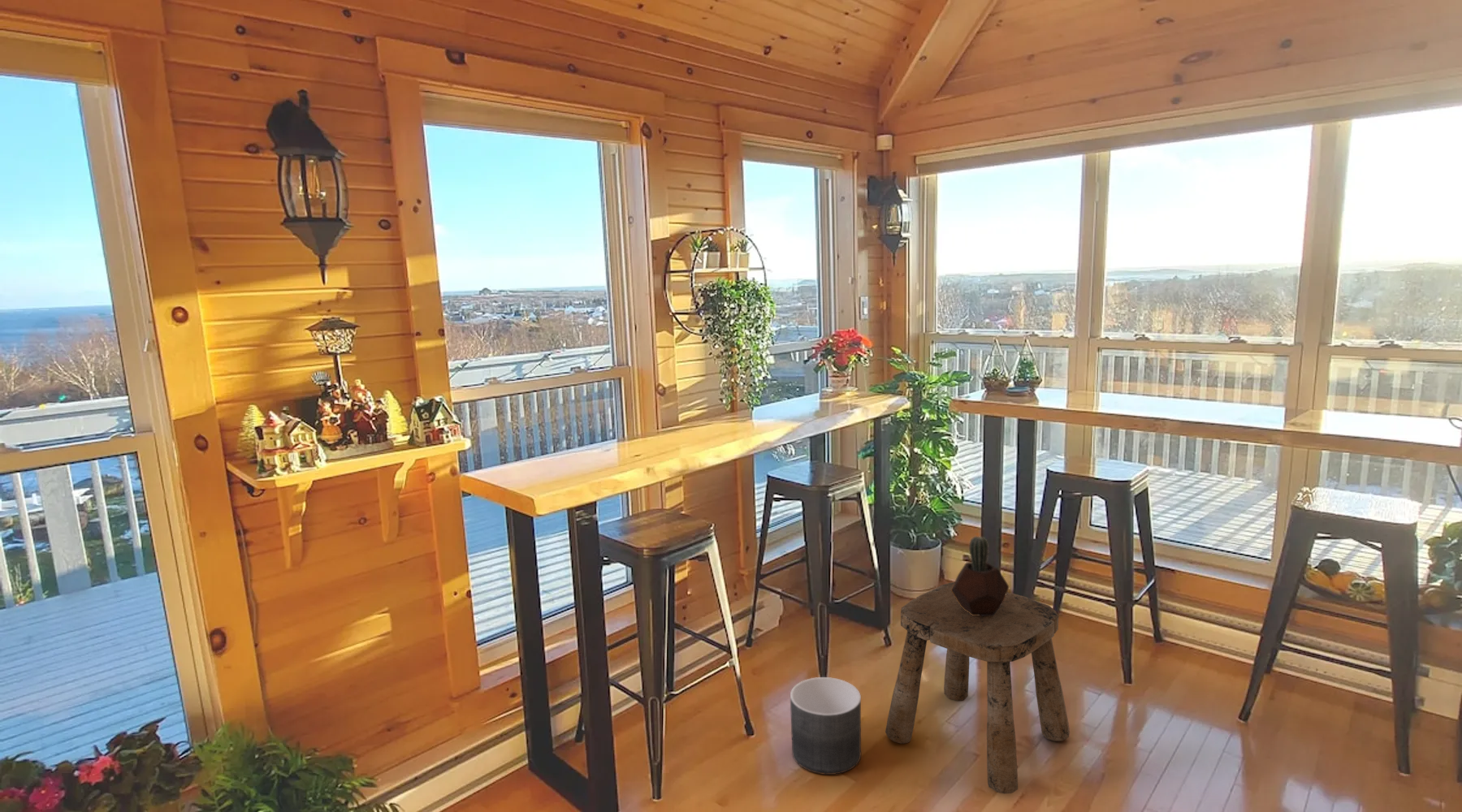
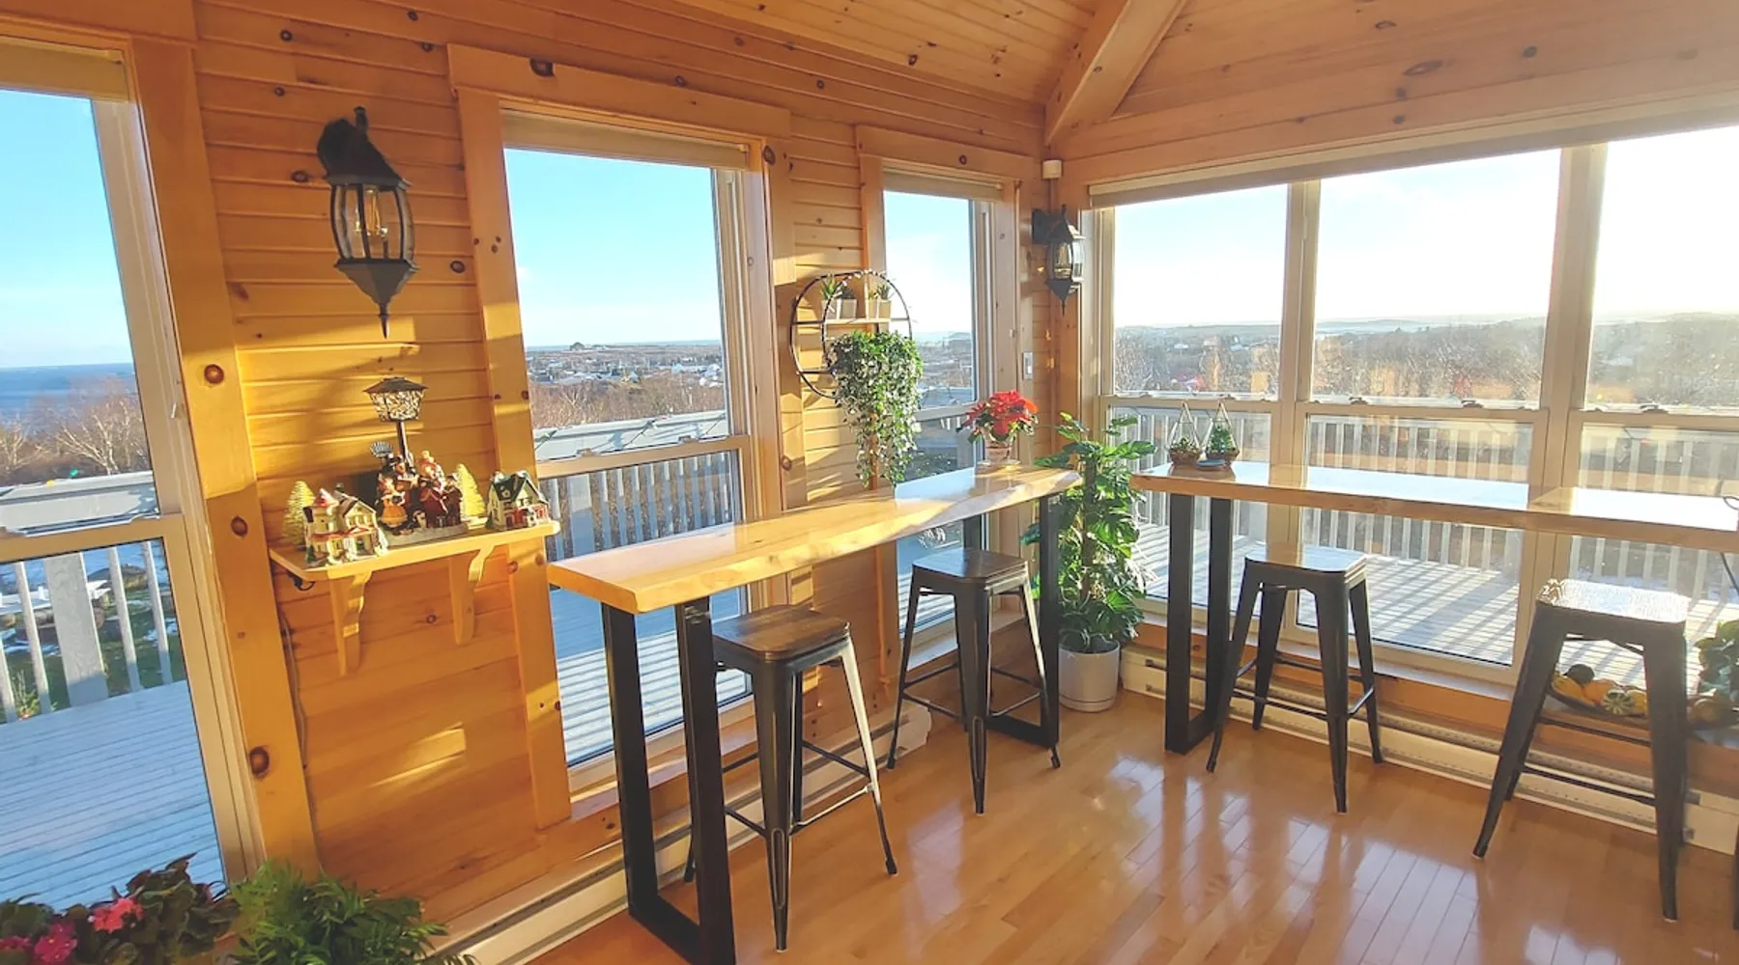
- stool [885,581,1071,795]
- potted cactus [951,534,1010,615]
- planter [789,676,862,775]
